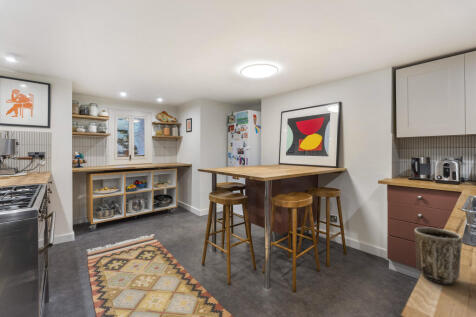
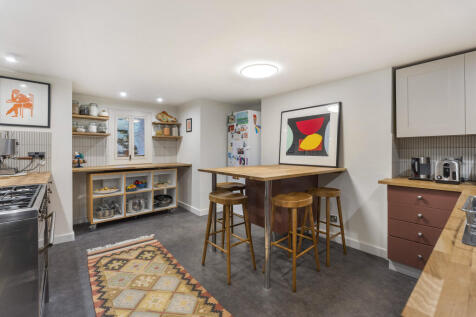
- mug [413,226,463,285]
